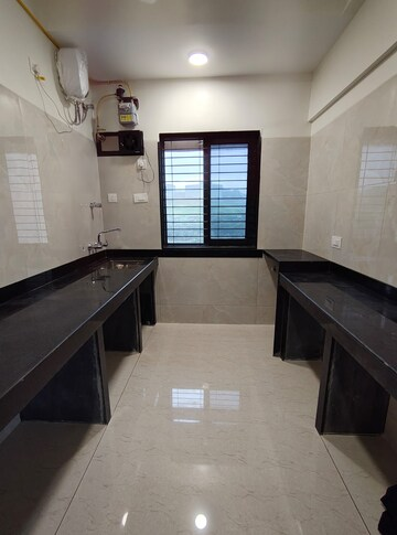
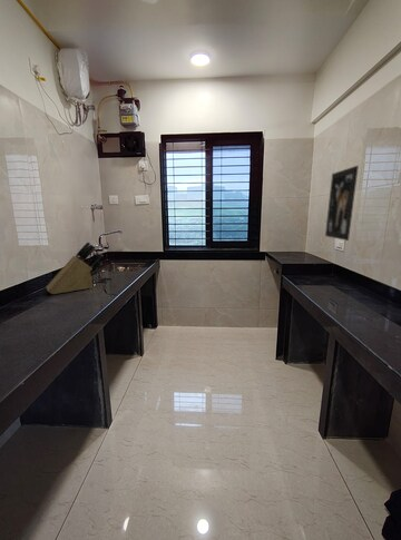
+ knife block [45,240,104,295]
+ wall art [324,165,360,242]
